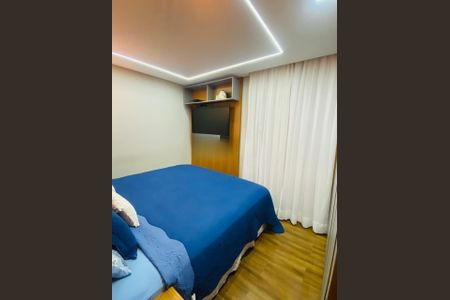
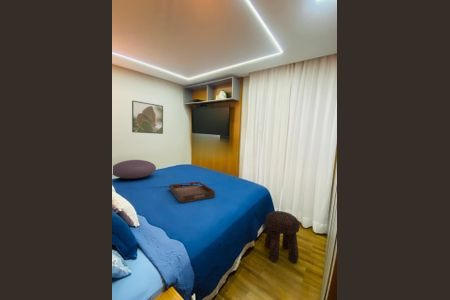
+ cushion [112,159,157,180]
+ stool [264,210,301,264]
+ serving tray [168,180,216,204]
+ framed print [131,100,164,135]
